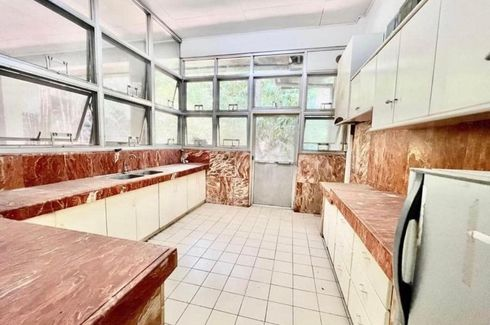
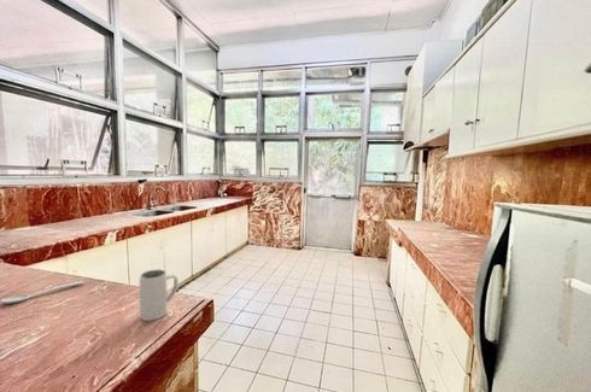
+ mug [139,268,180,322]
+ spoon [0,280,86,305]
